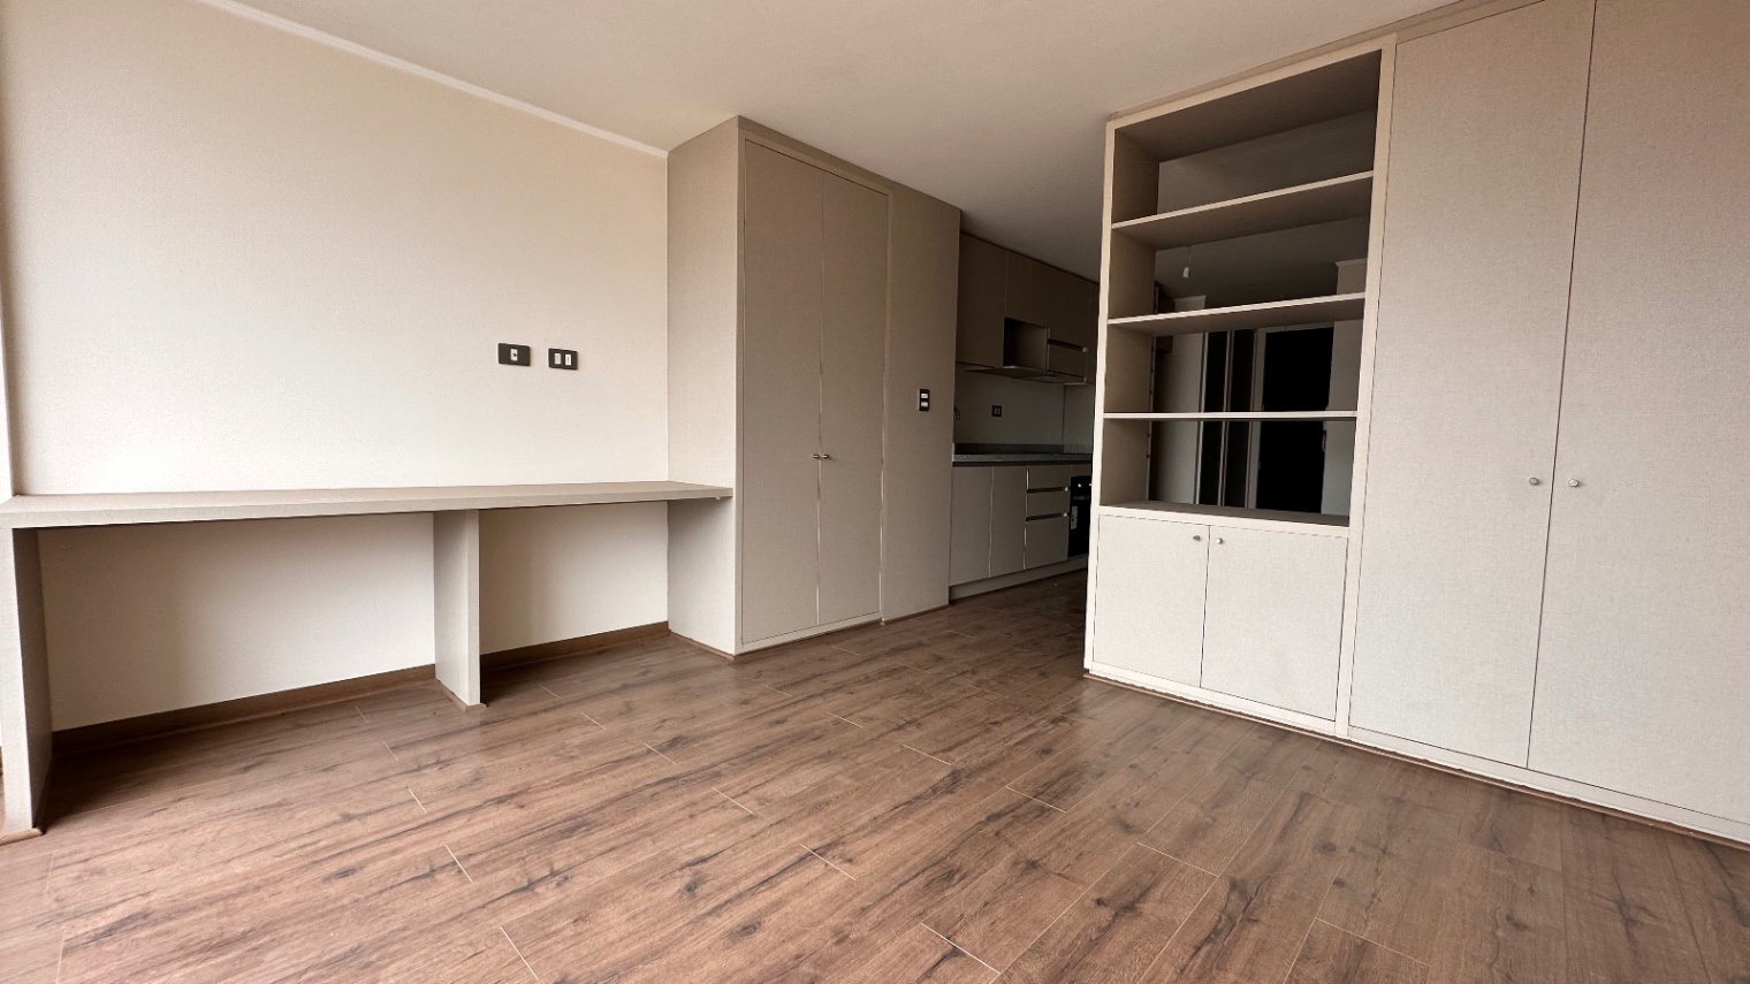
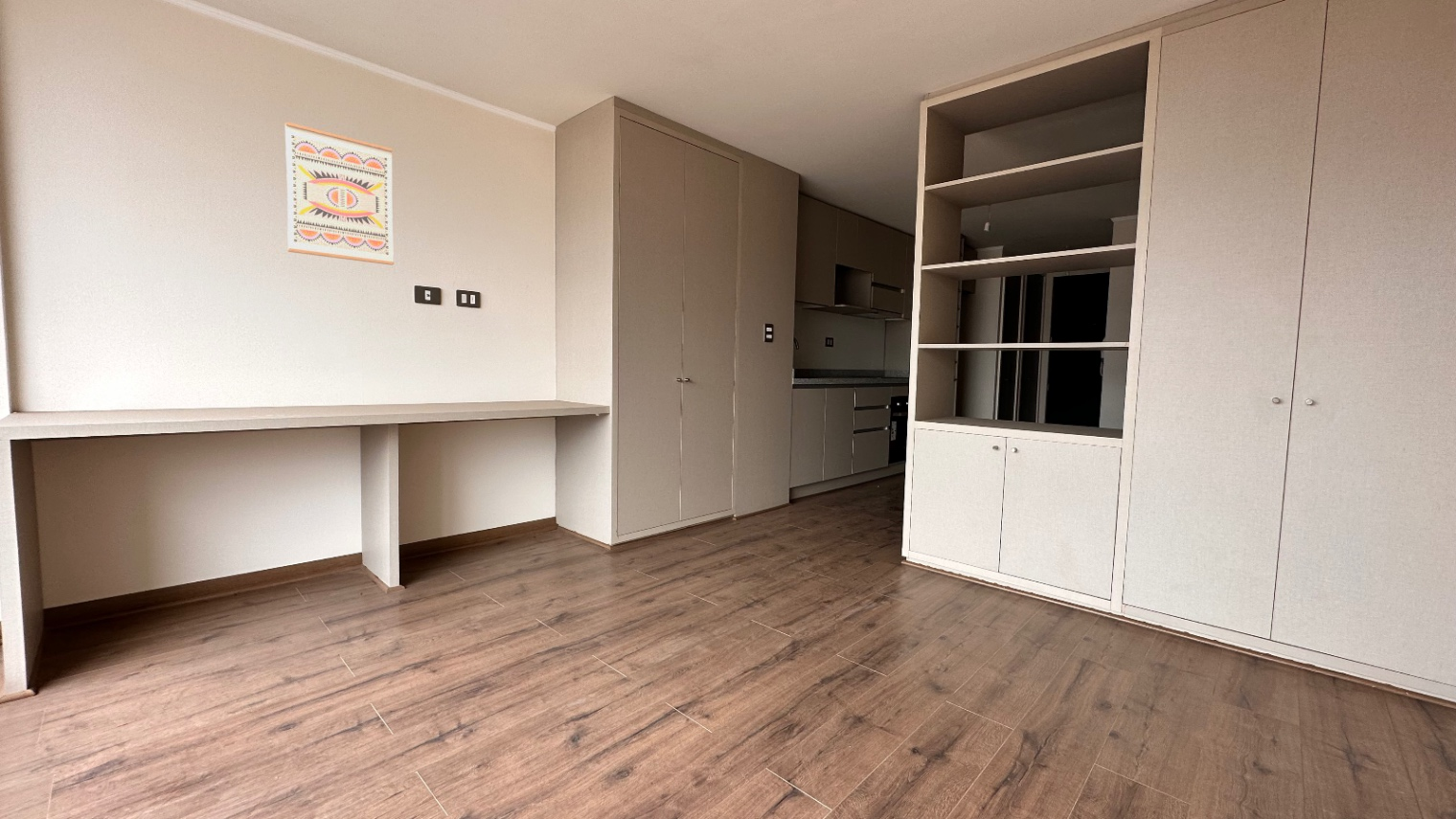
+ wall art [284,121,395,266]
